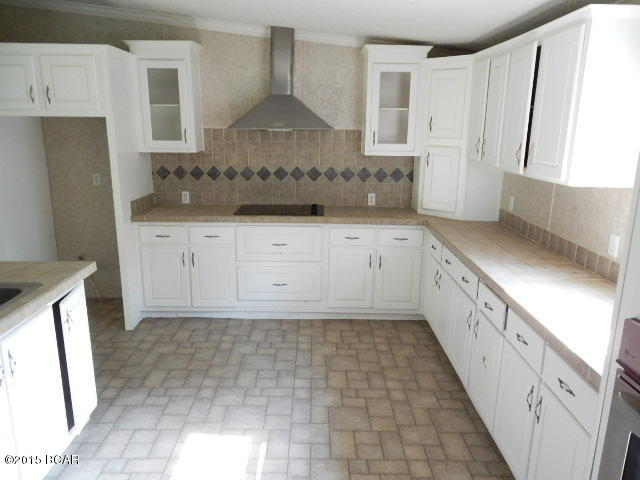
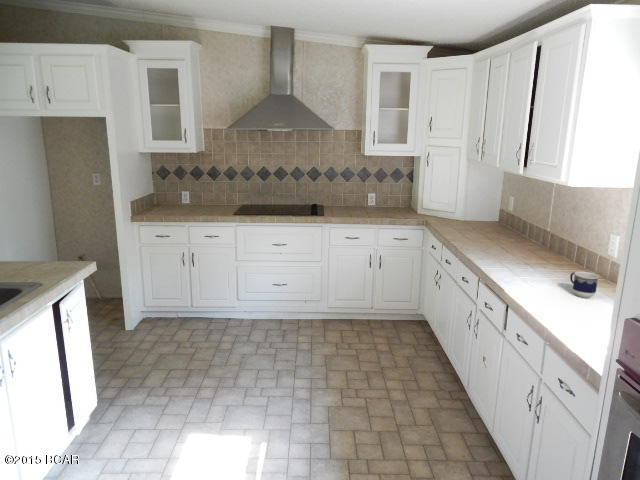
+ cup [569,271,600,299]
